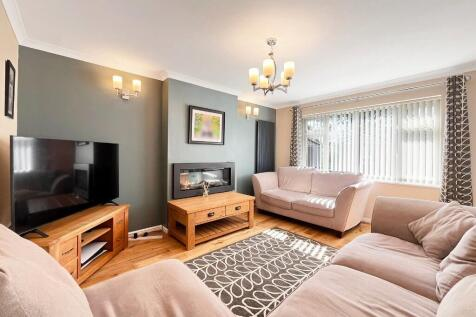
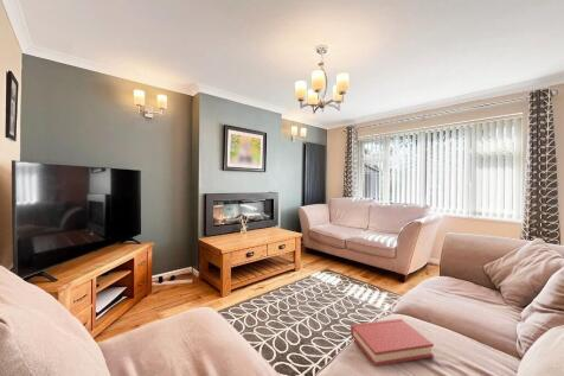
+ hardback book [350,318,435,368]
